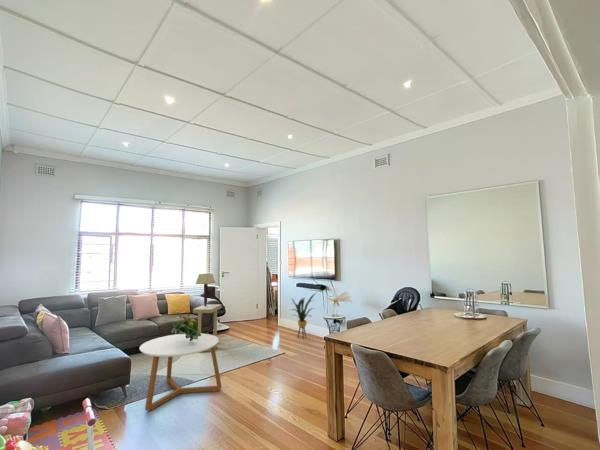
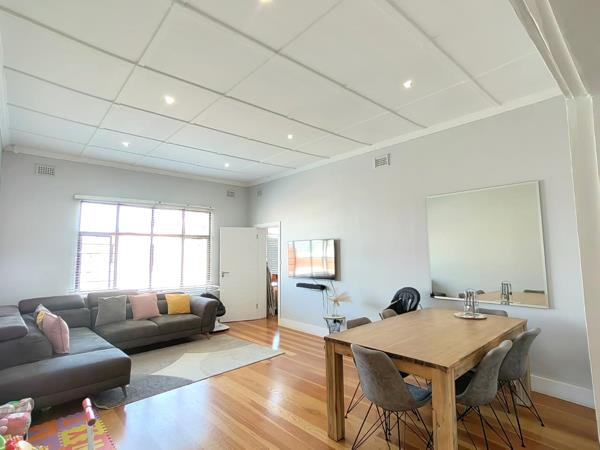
- flowering plant [170,313,202,341]
- lampshade [195,273,217,306]
- house plant [290,292,318,340]
- side table [192,303,223,352]
- coffee table [139,332,222,412]
